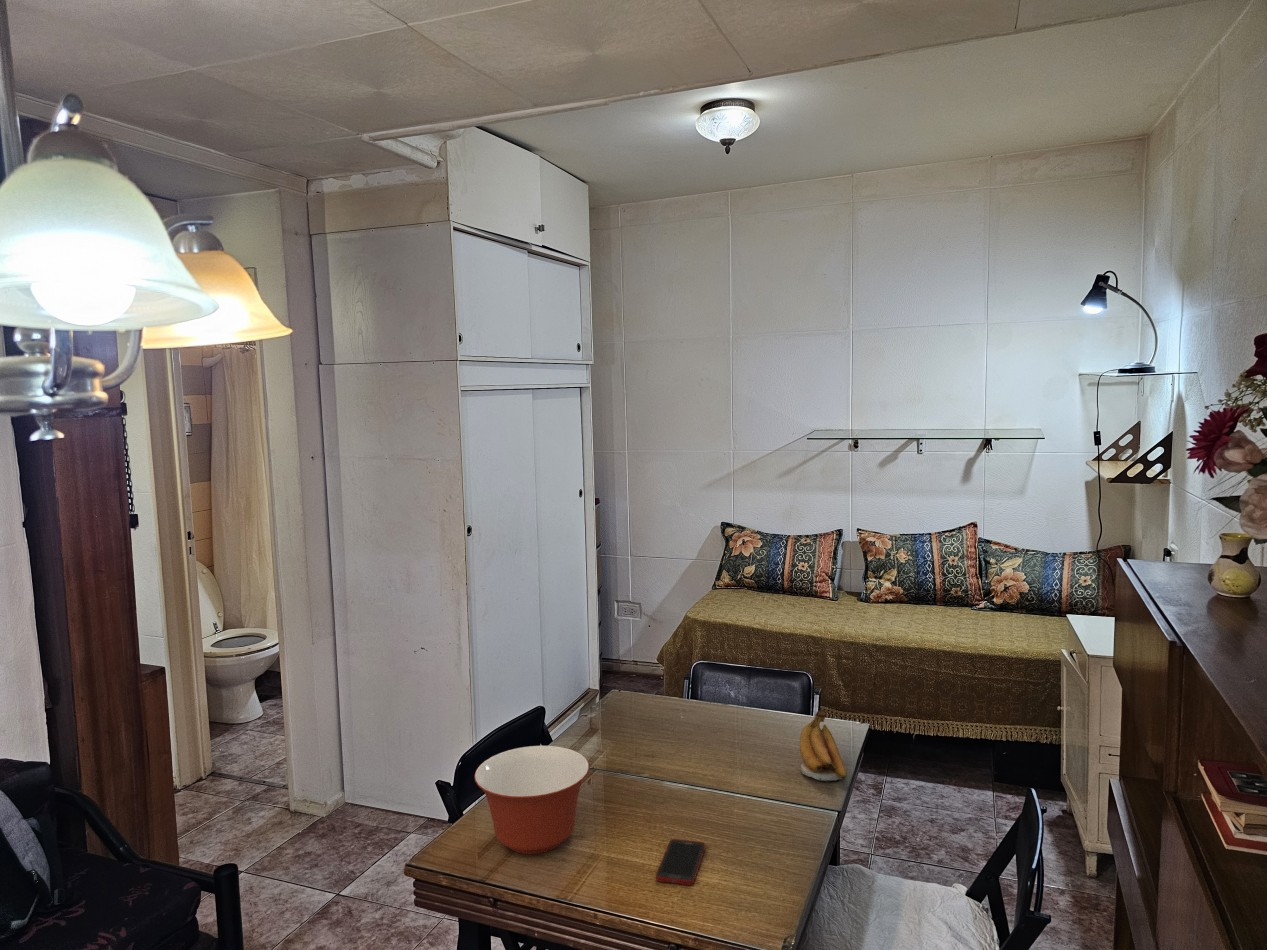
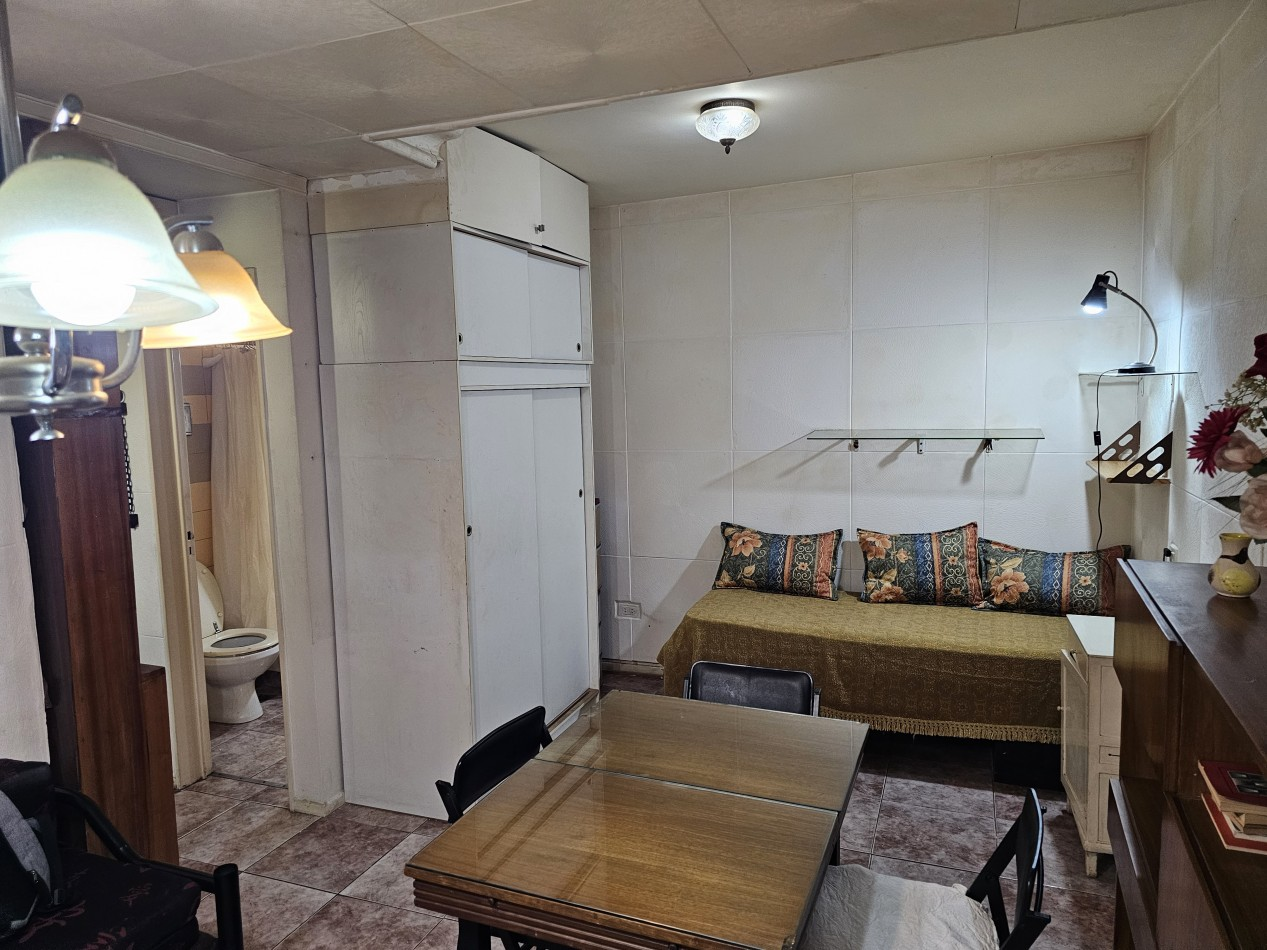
- banana [799,709,847,783]
- mixing bowl [473,745,590,855]
- cell phone [655,838,706,886]
